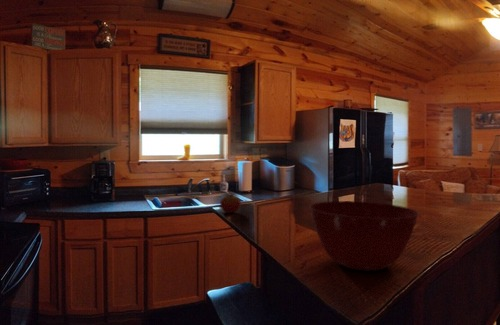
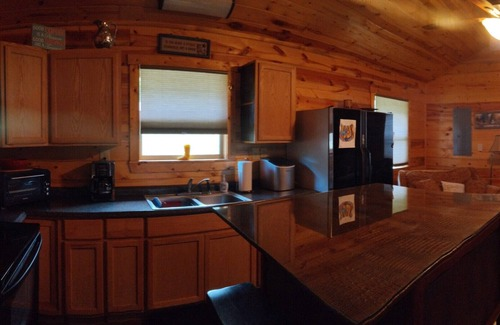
- mixing bowl [308,200,420,272]
- fruit [219,191,242,214]
